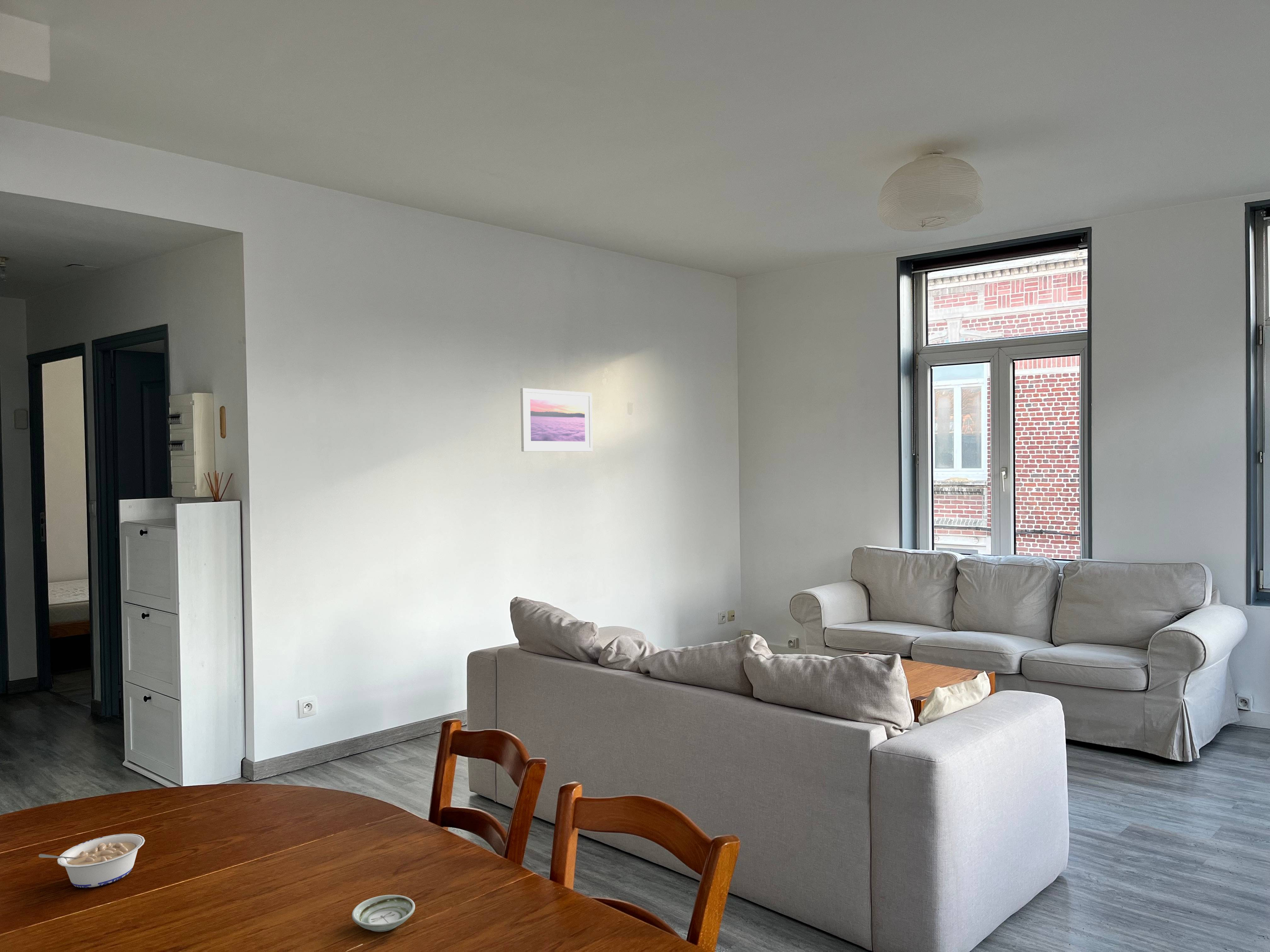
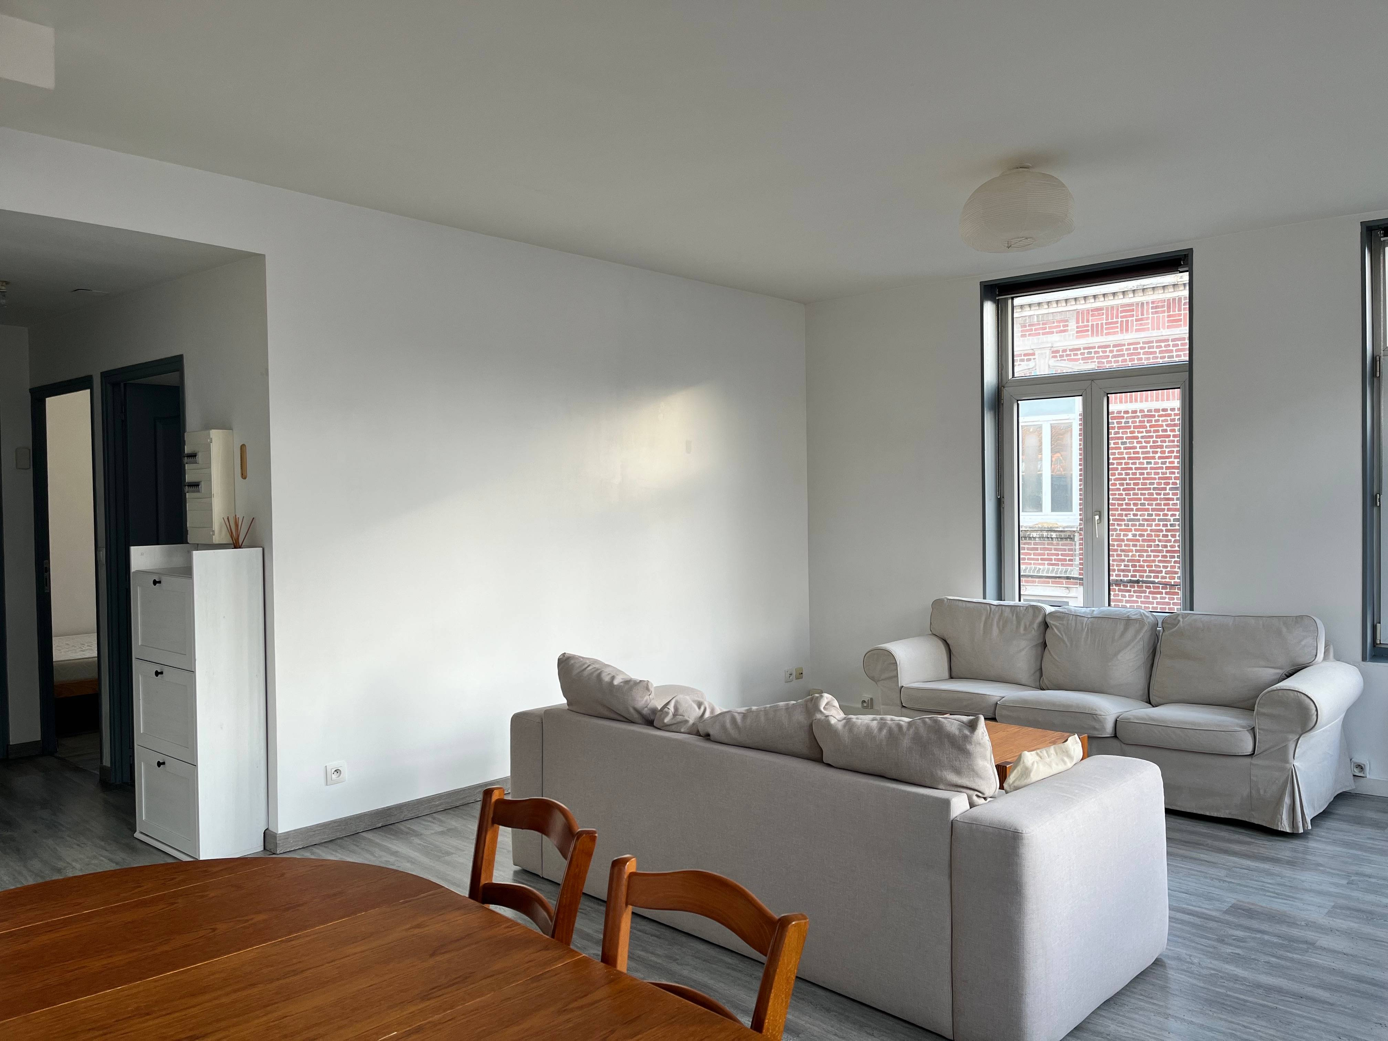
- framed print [520,388,593,452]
- saucer [352,894,415,932]
- legume [38,833,145,888]
